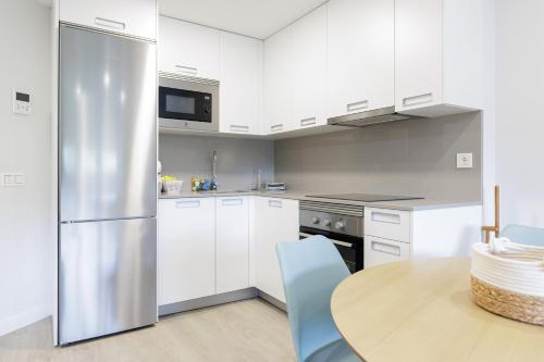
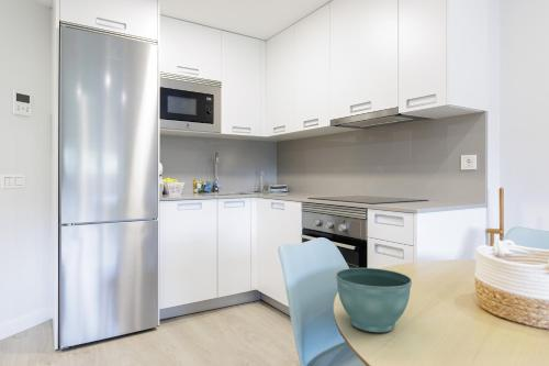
+ flower pot [335,267,413,333]
